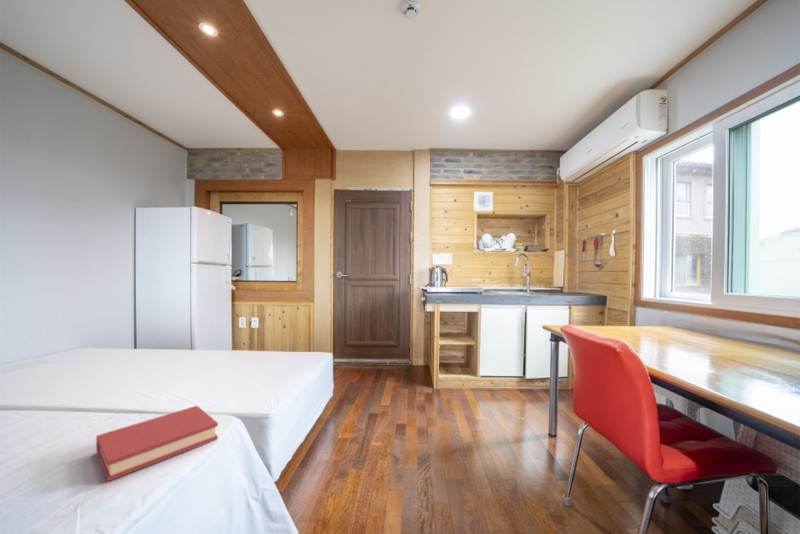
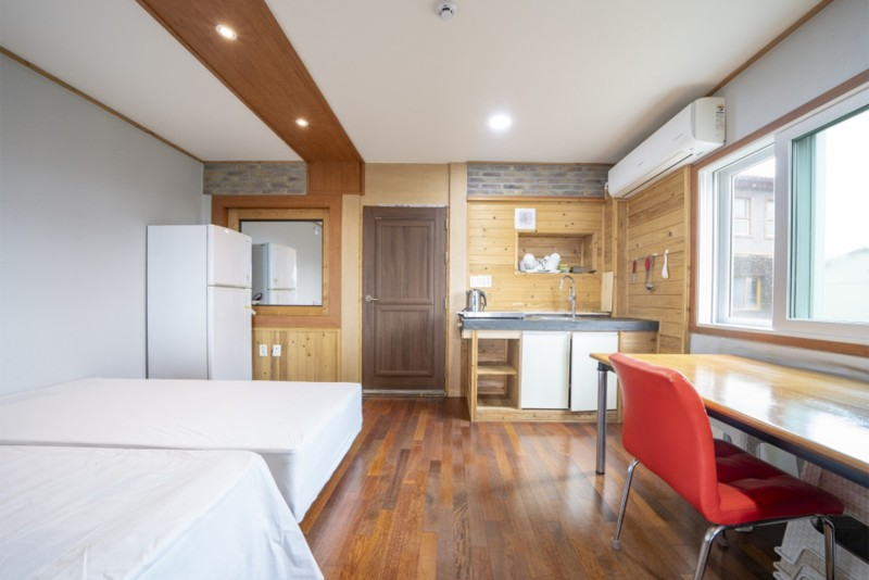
- hardback book [95,405,219,483]
